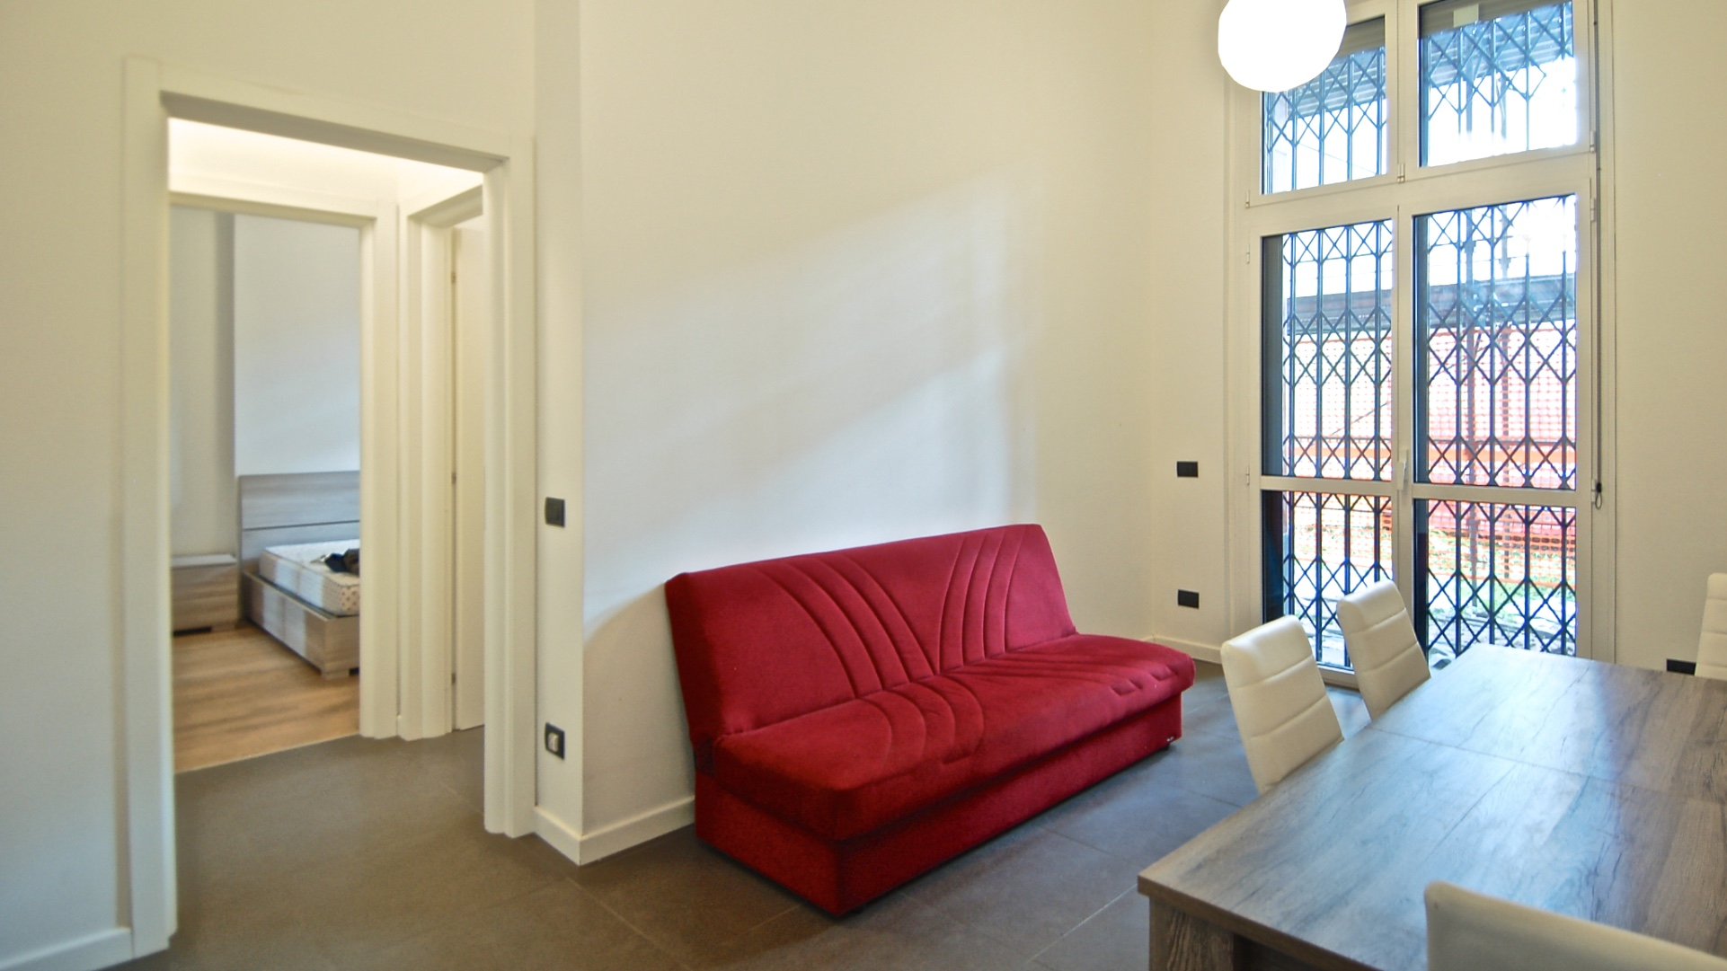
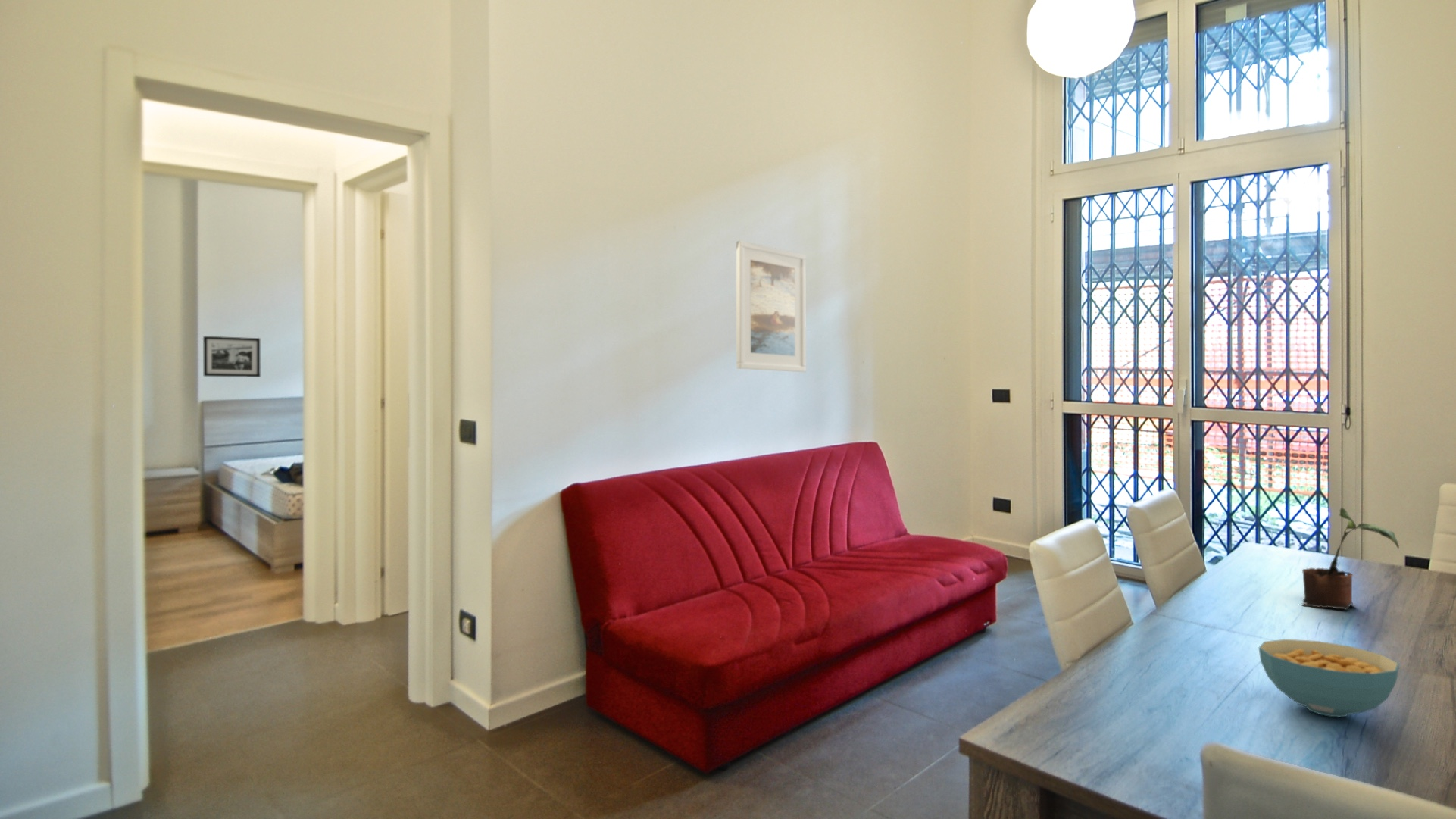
+ potted plant [1300,507,1400,610]
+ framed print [736,240,807,373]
+ cereal bowl [1258,639,1400,718]
+ picture frame [202,336,261,378]
